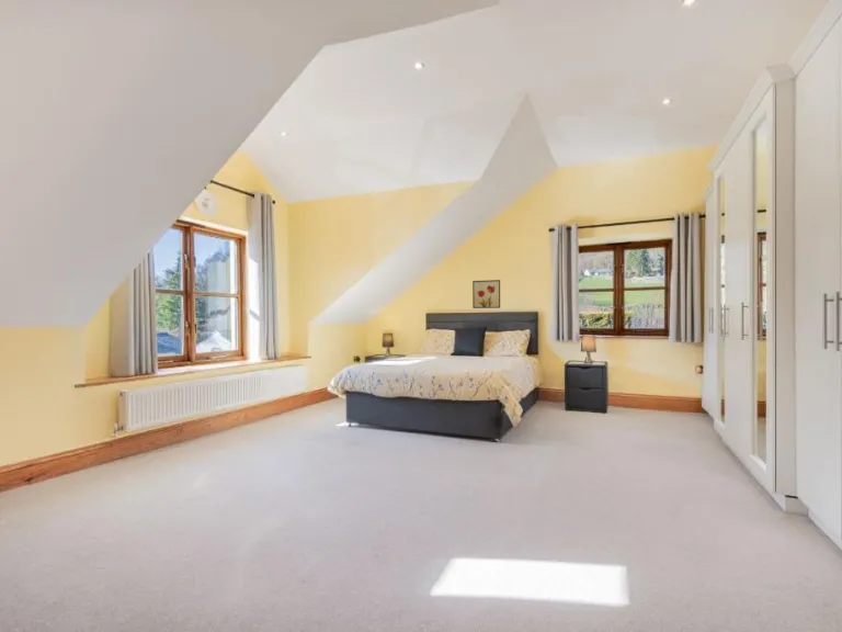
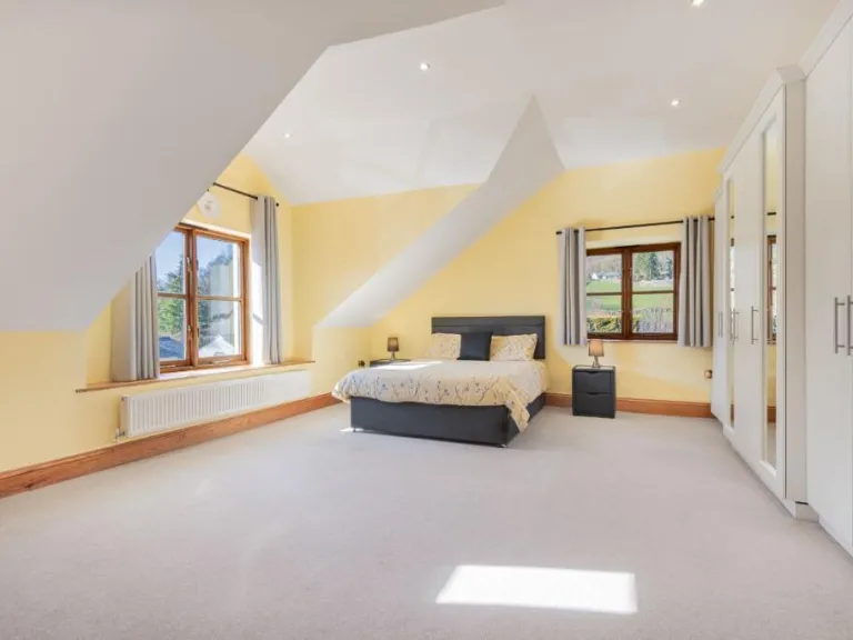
- wall art [471,279,501,309]
